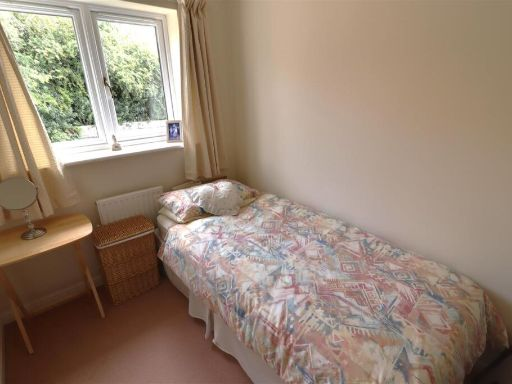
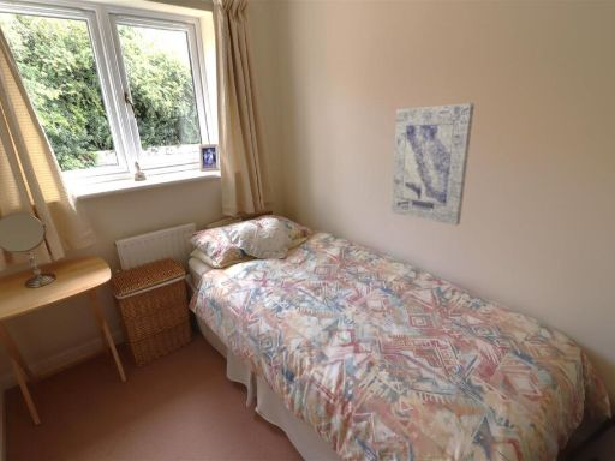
+ wall art [390,102,476,227]
